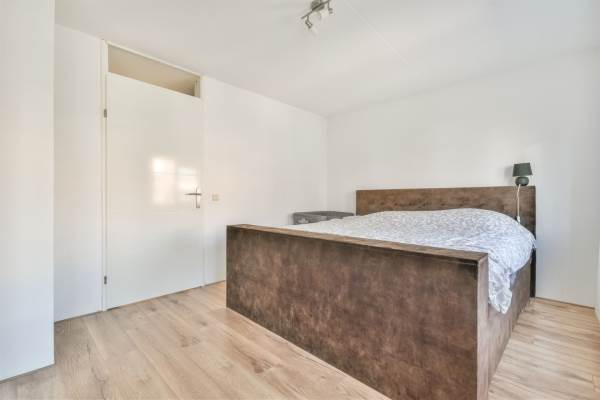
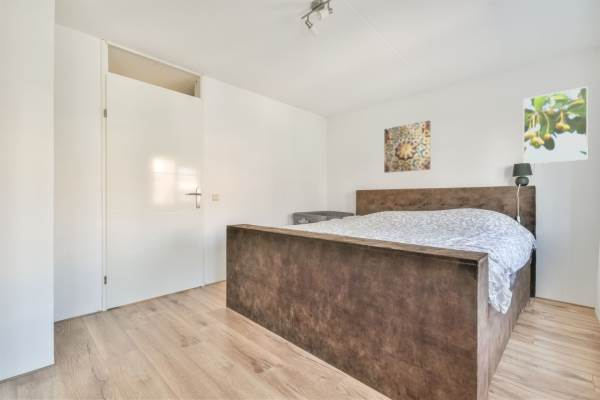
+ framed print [522,86,589,165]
+ wall art [383,120,431,174]
